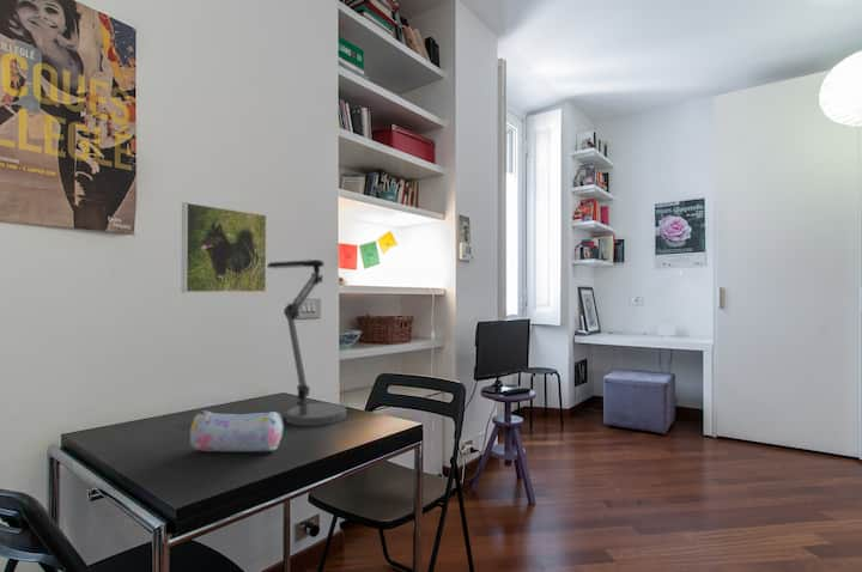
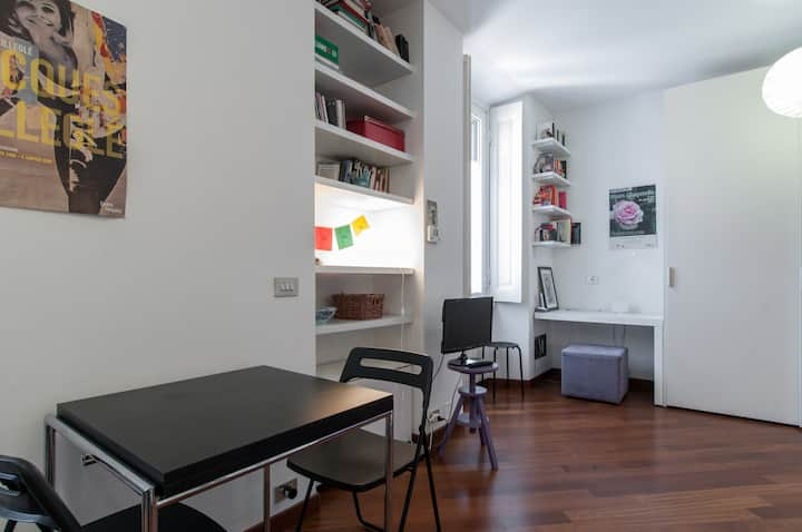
- desk lamp [266,258,347,427]
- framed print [181,201,268,293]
- pencil case [187,409,285,452]
